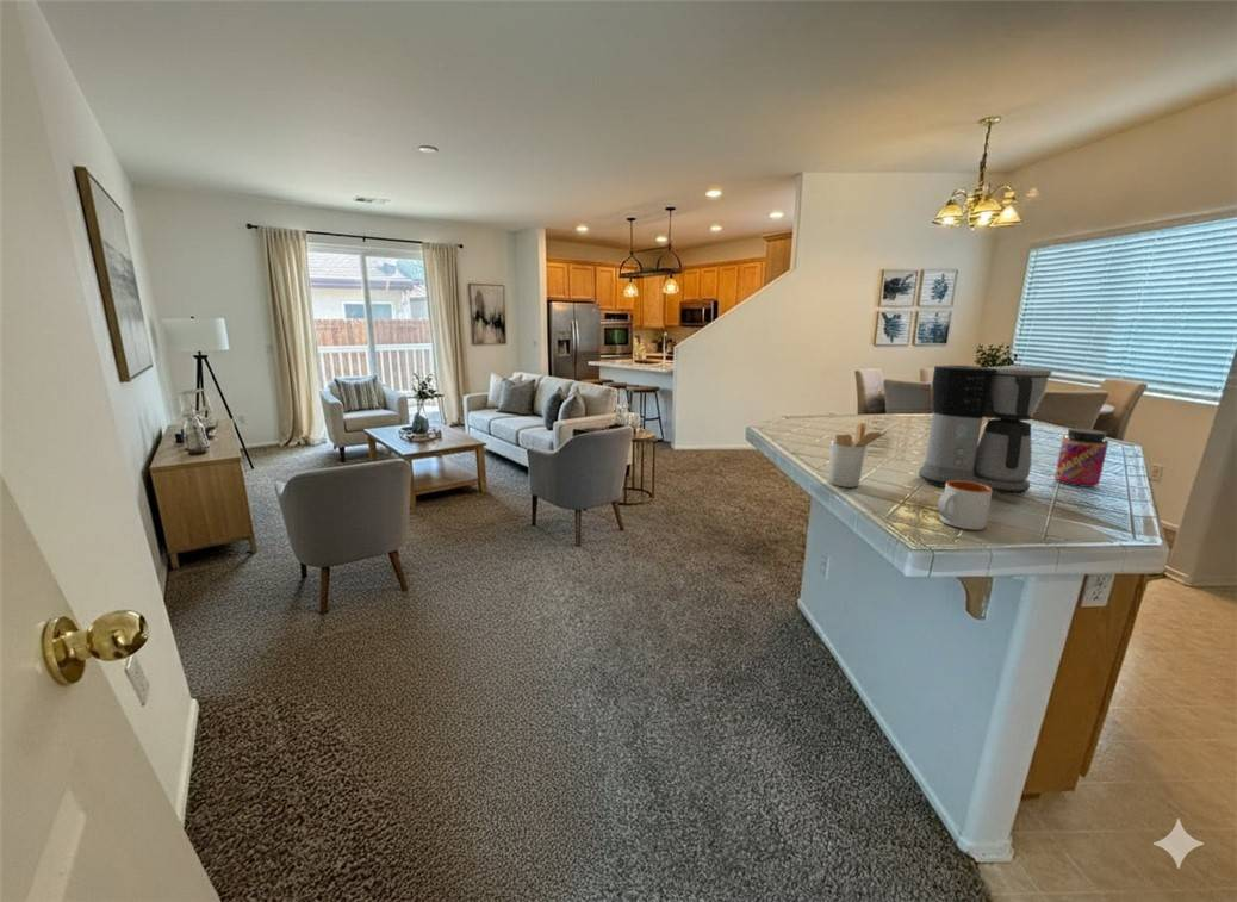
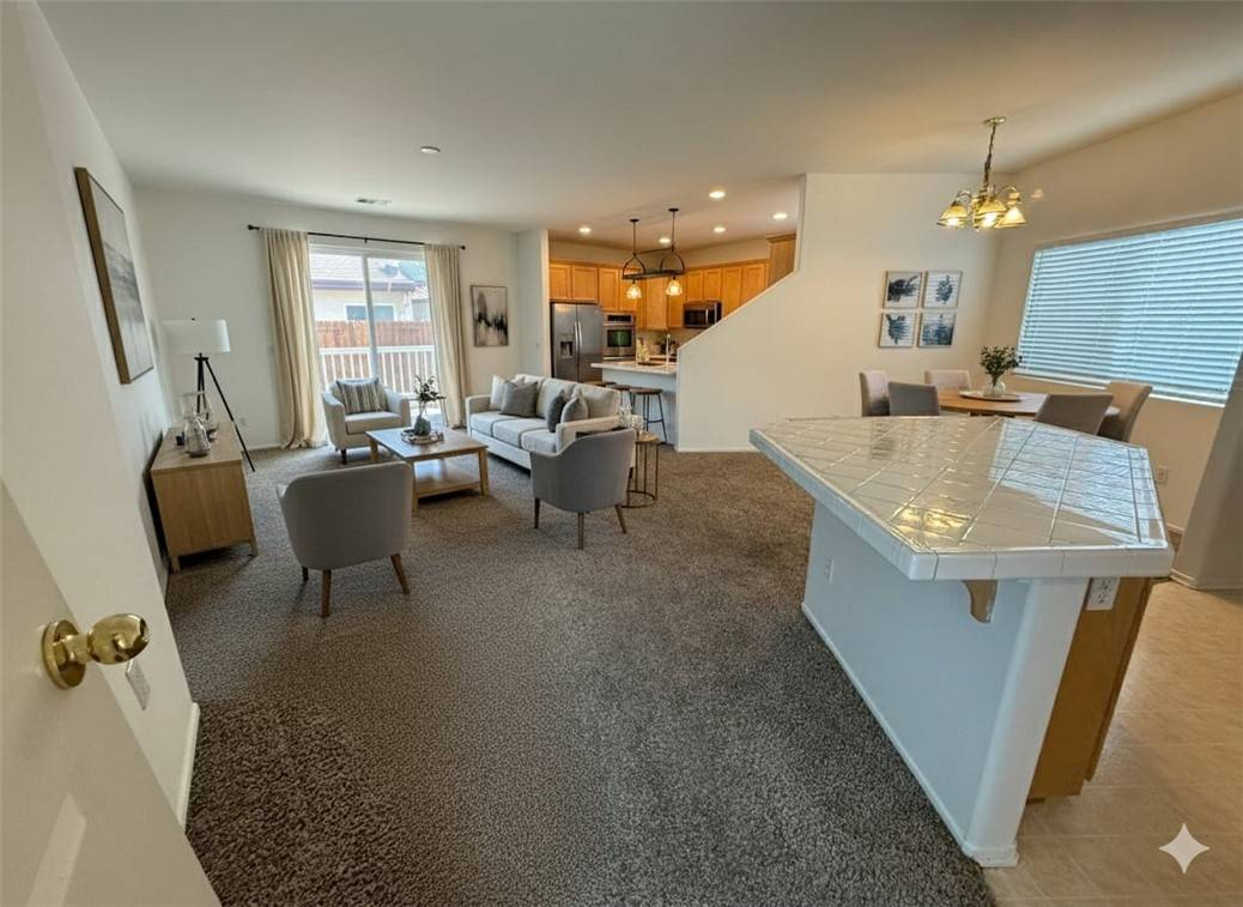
- jar [1053,428,1109,489]
- coffee maker [918,365,1053,496]
- mug [937,481,994,531]
- utensil holder [828,422,889,489]
